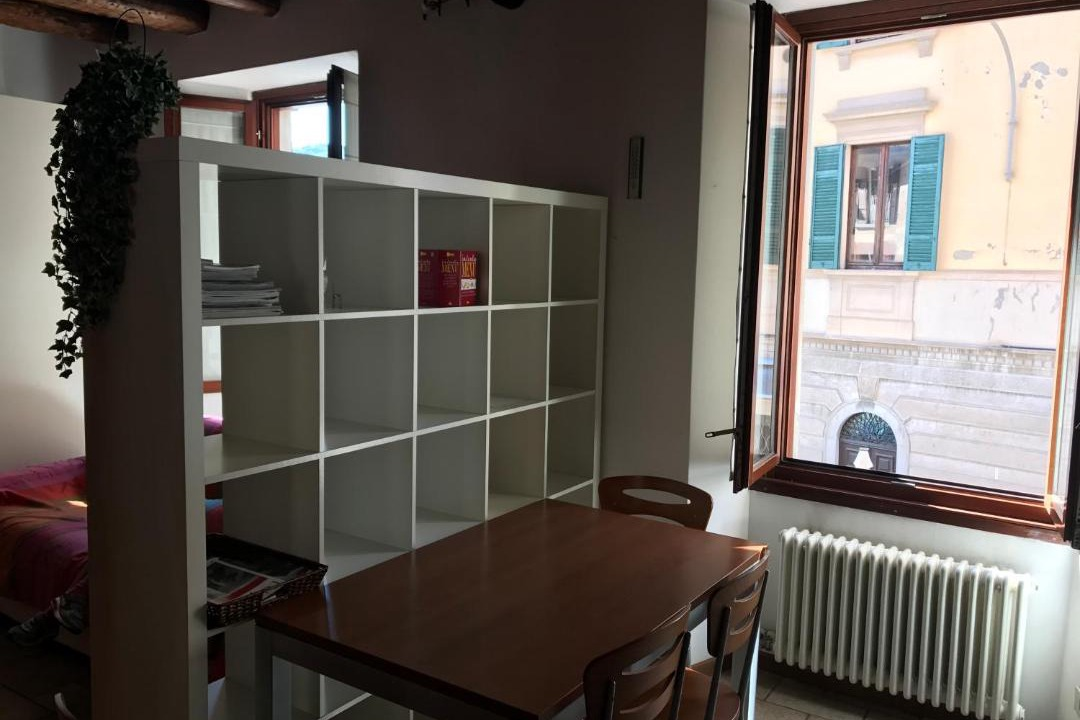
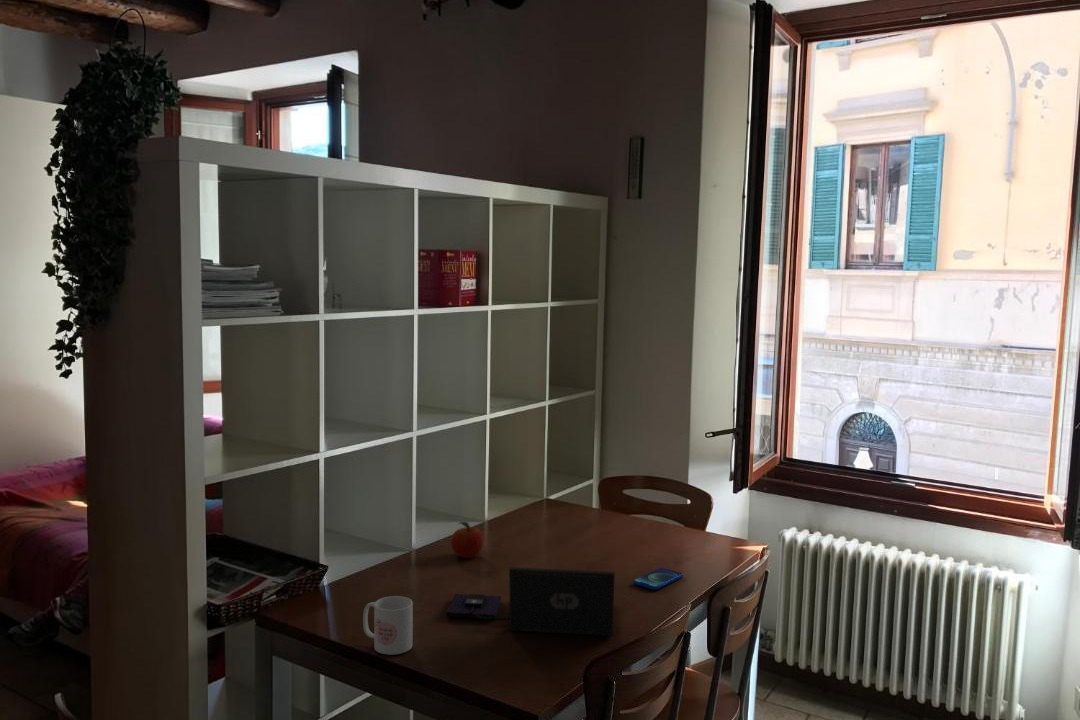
+ fruit [450,521,485,559]
+ laptop computer [445,566,616,637]
+ smartphone [633,567,684,590]
+ mug [362,595,414,656]
